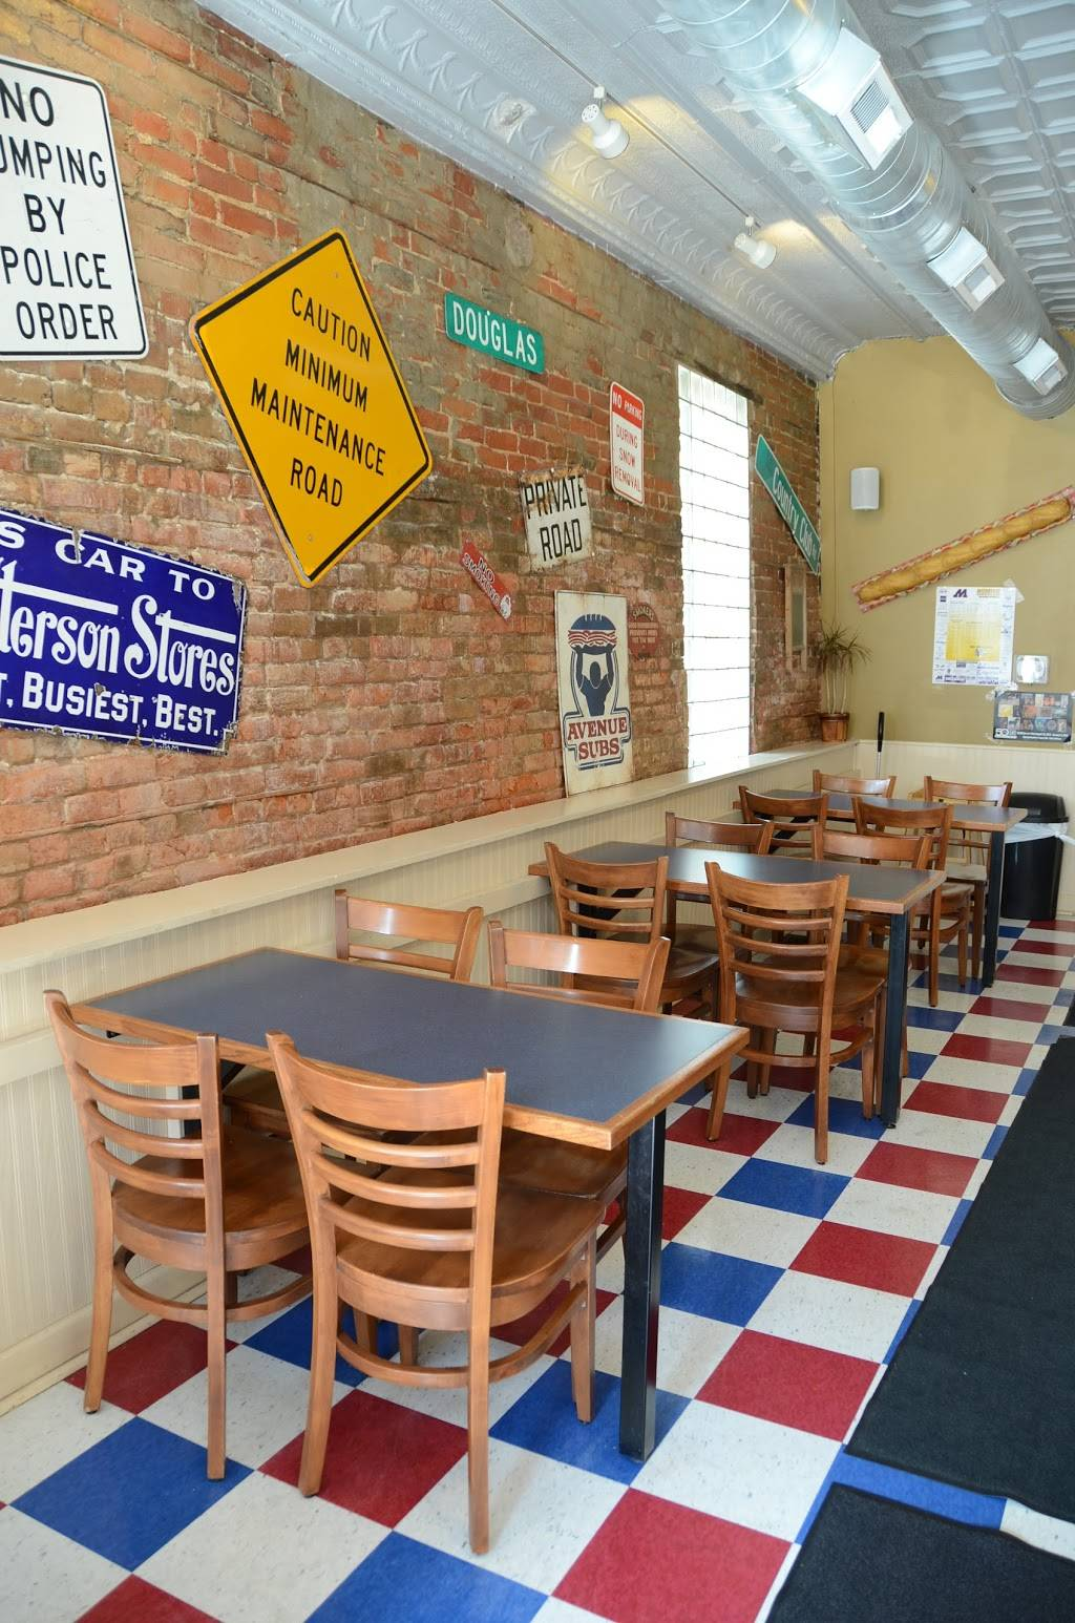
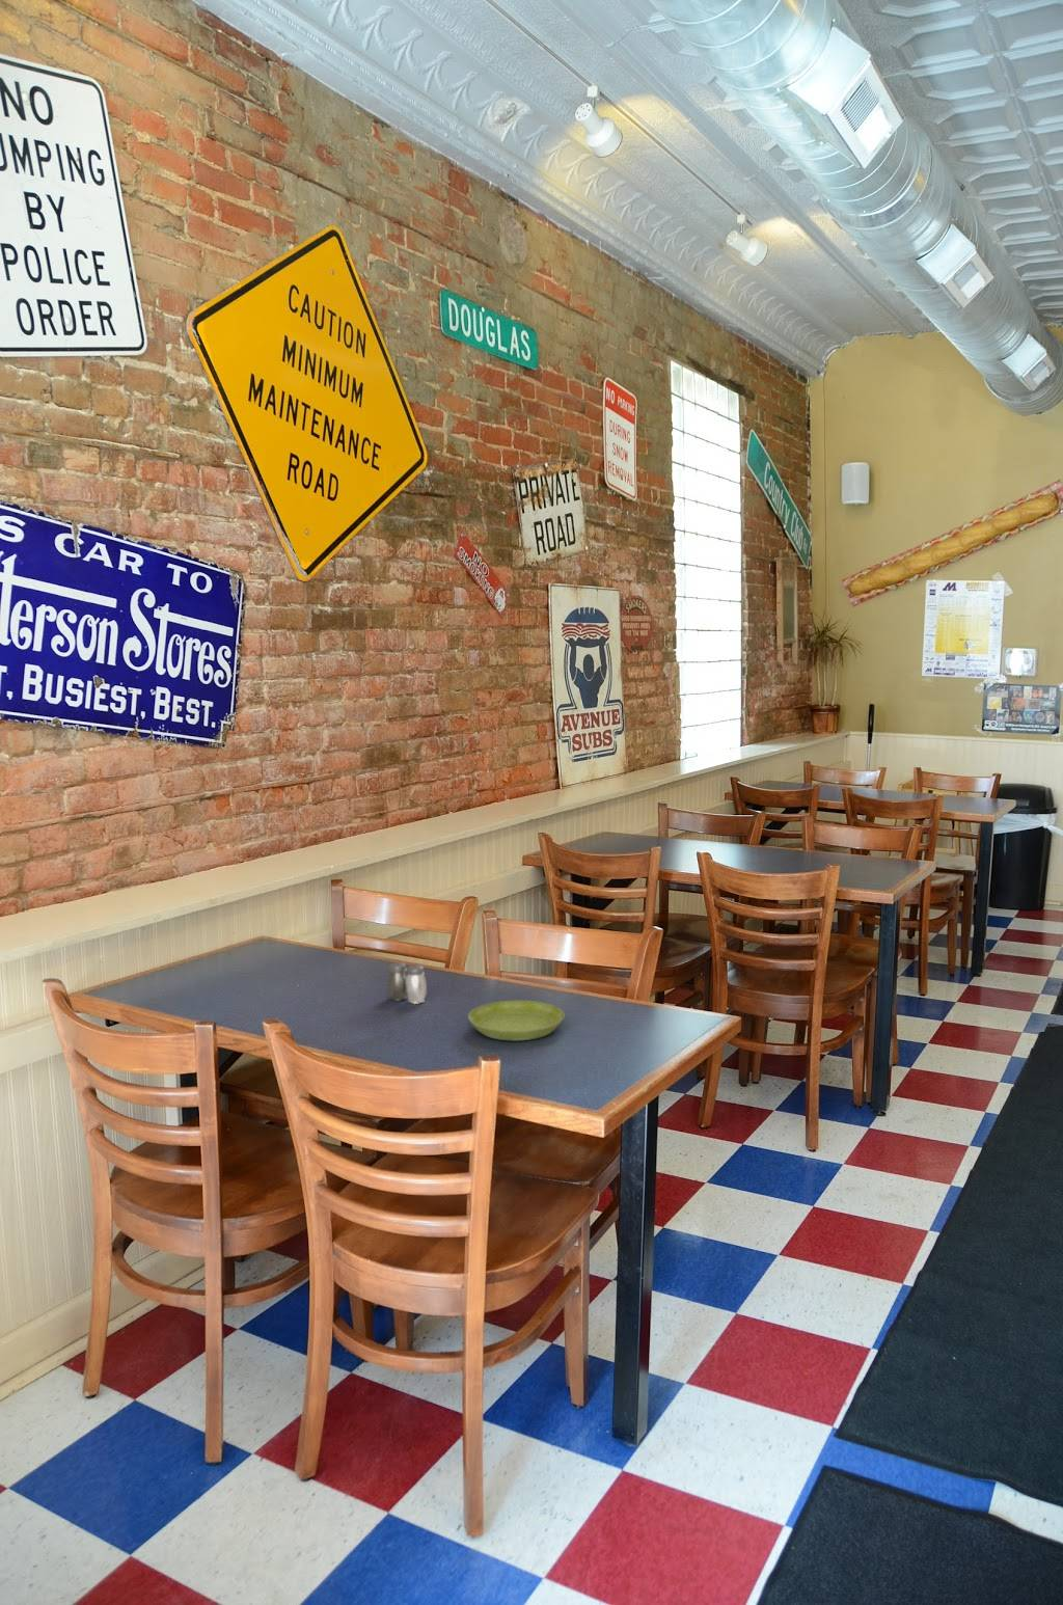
+ salt and pepper shaker [387,961,427,1005]
+ saucer [467,1000,565,1042]
